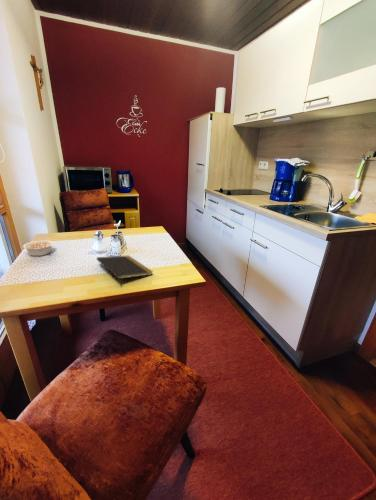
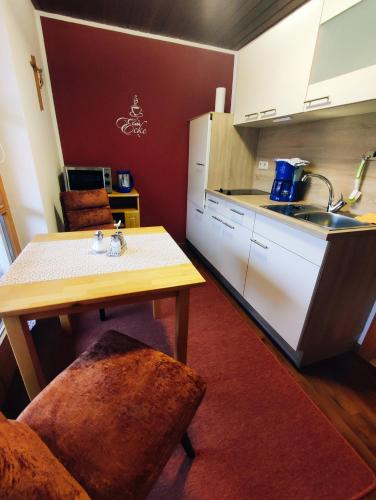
- notepad [96,254,153,287]
- legume [22,239,54,257]
